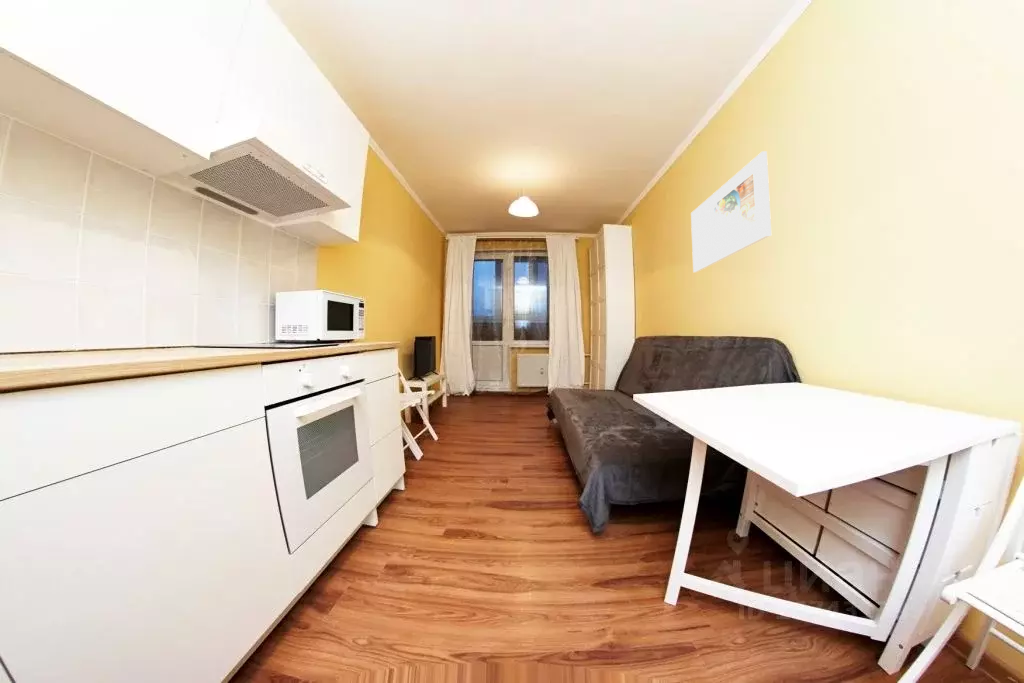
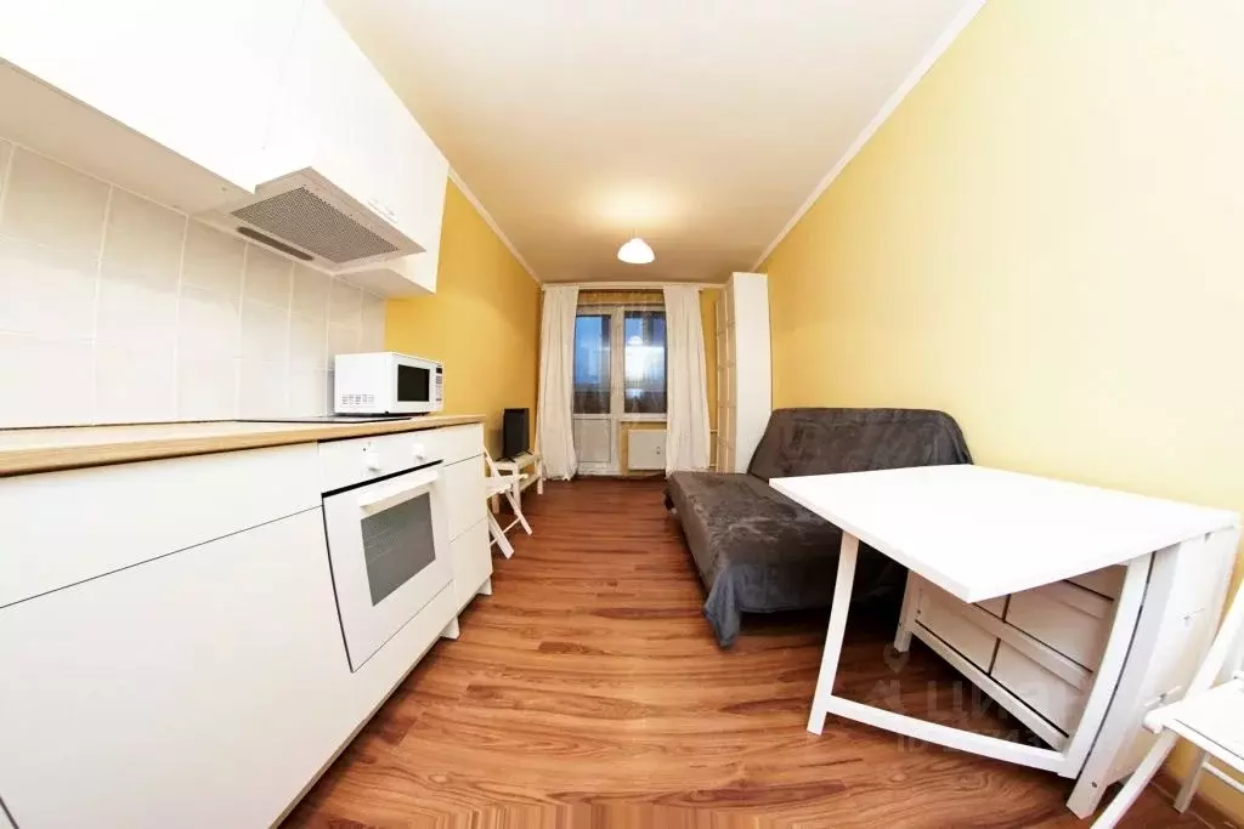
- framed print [690,150,772,273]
